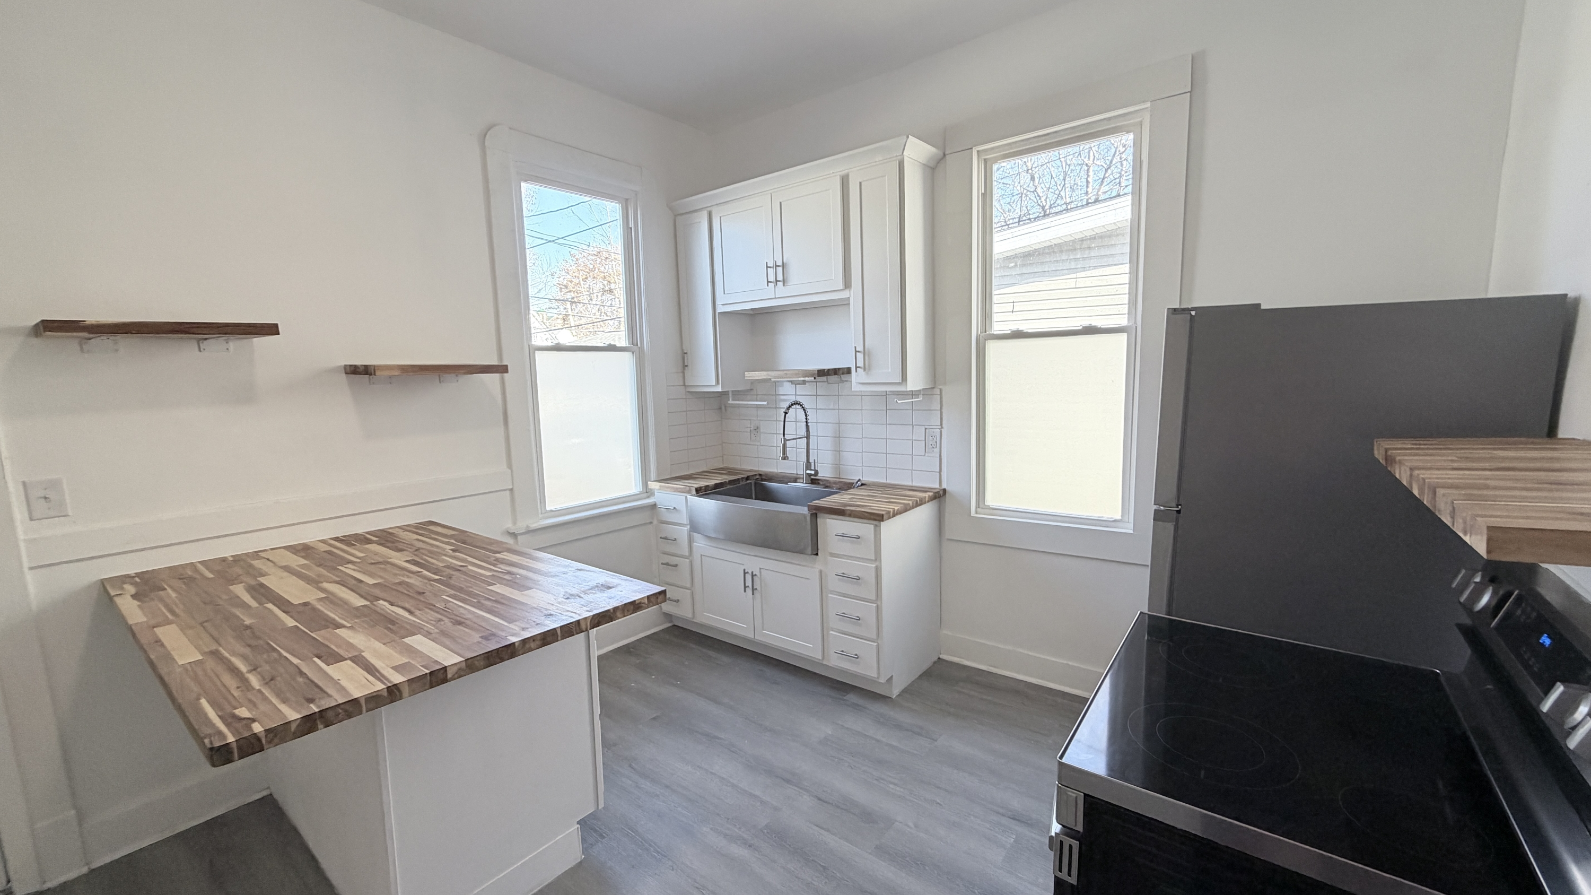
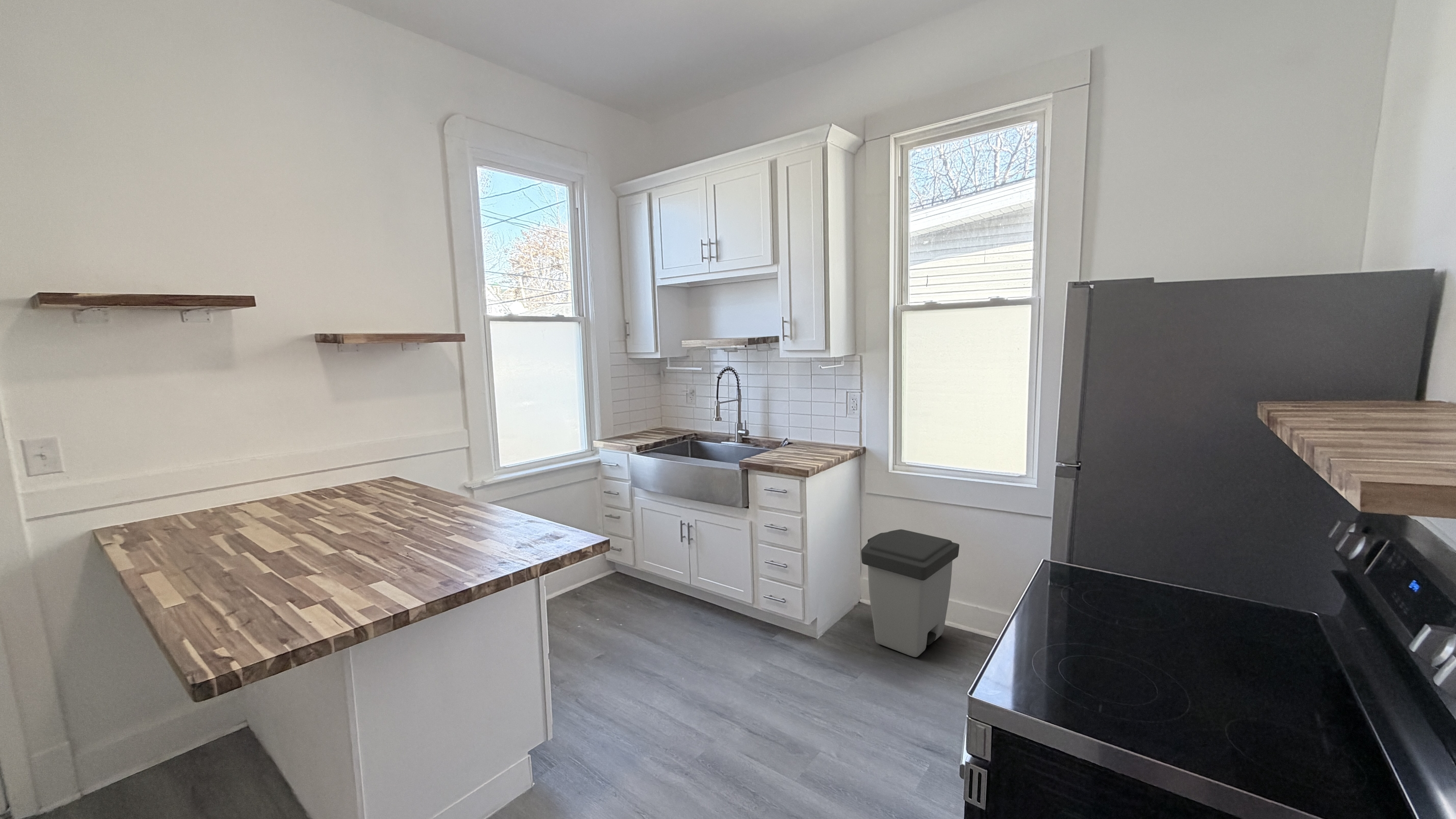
+ trash can [860,529,960,658]
